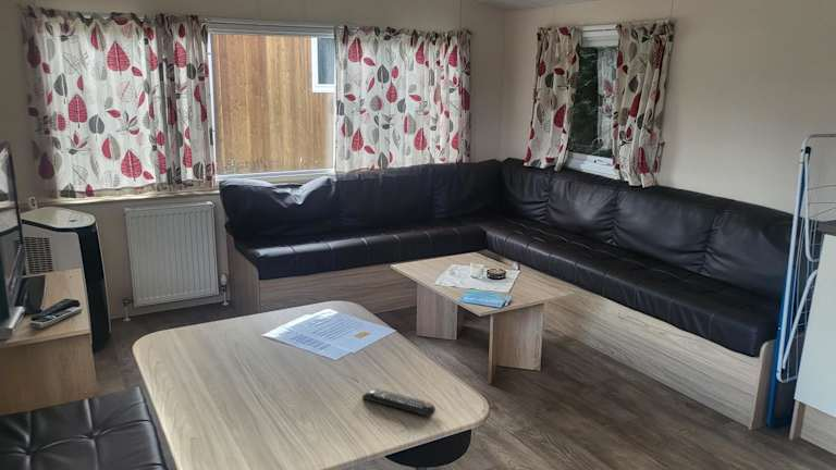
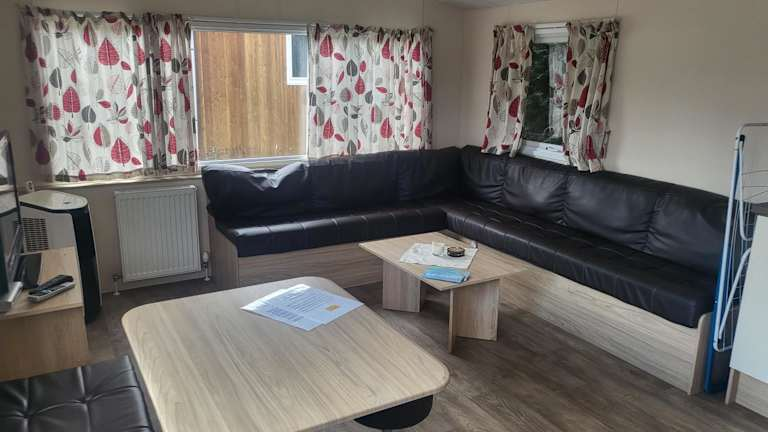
- remote control [361,387,437,418]
